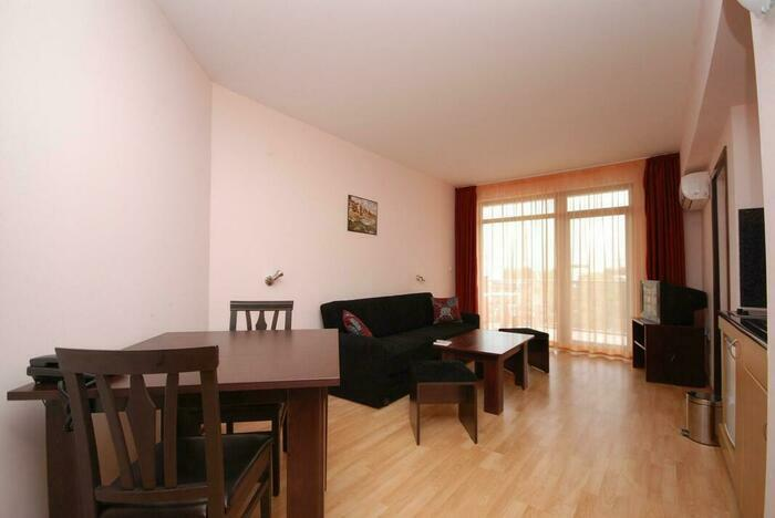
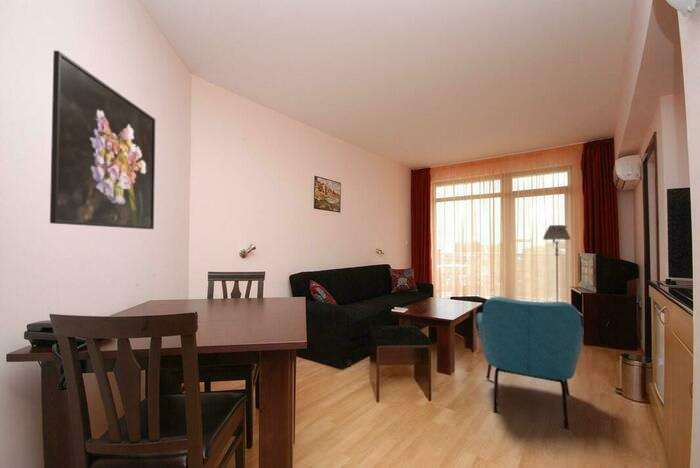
+ floor lamp [542,224,571,302]
+ armchair [476,296,585,430]
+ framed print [49,49,156,230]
